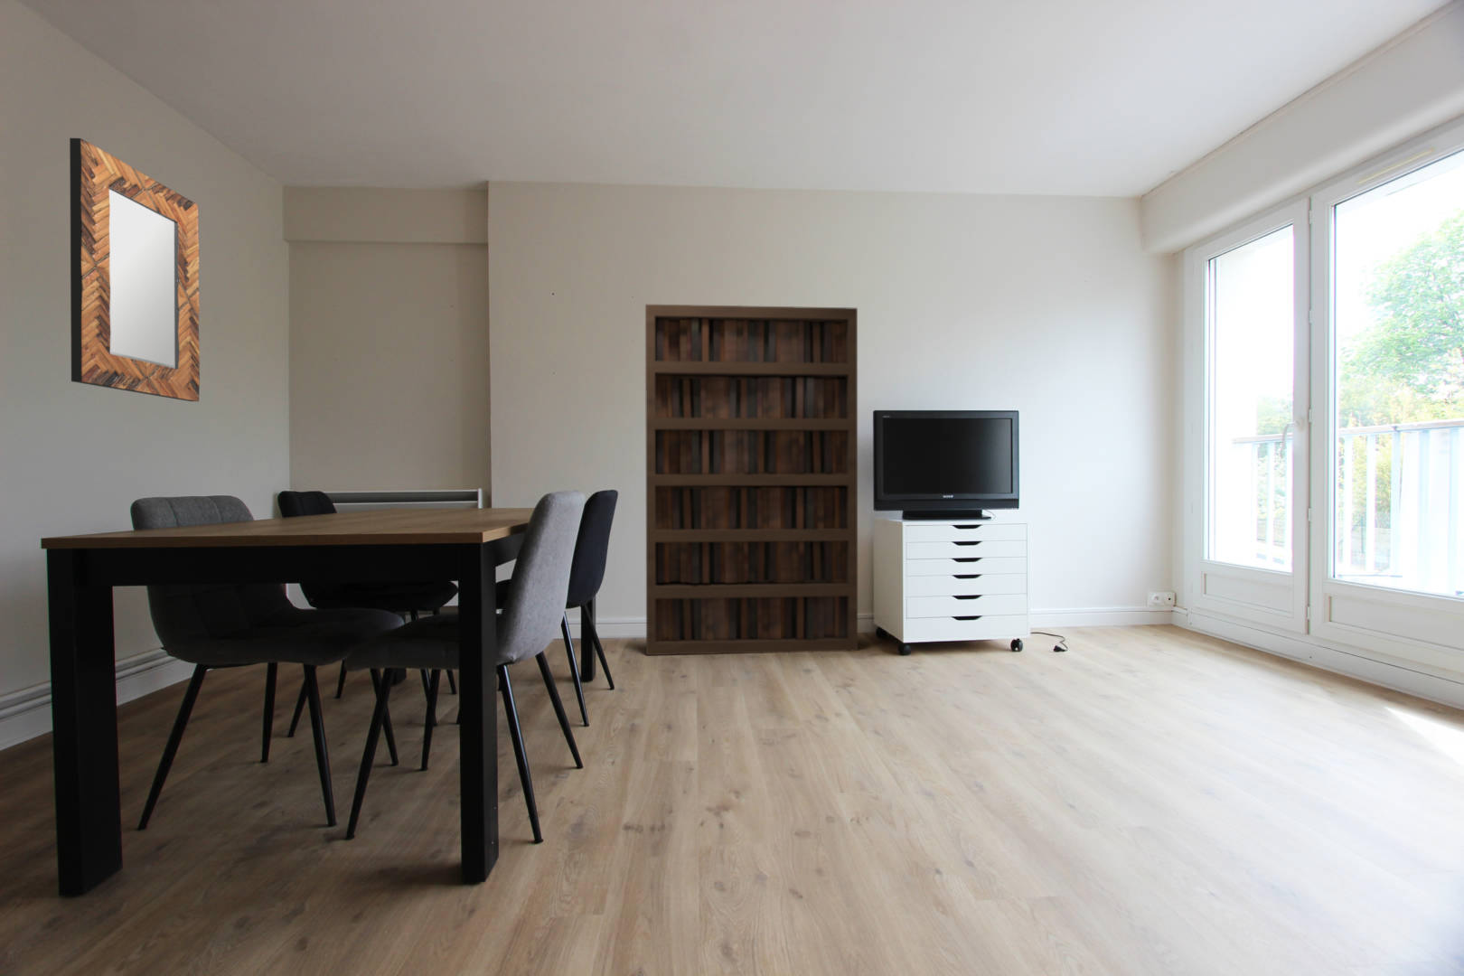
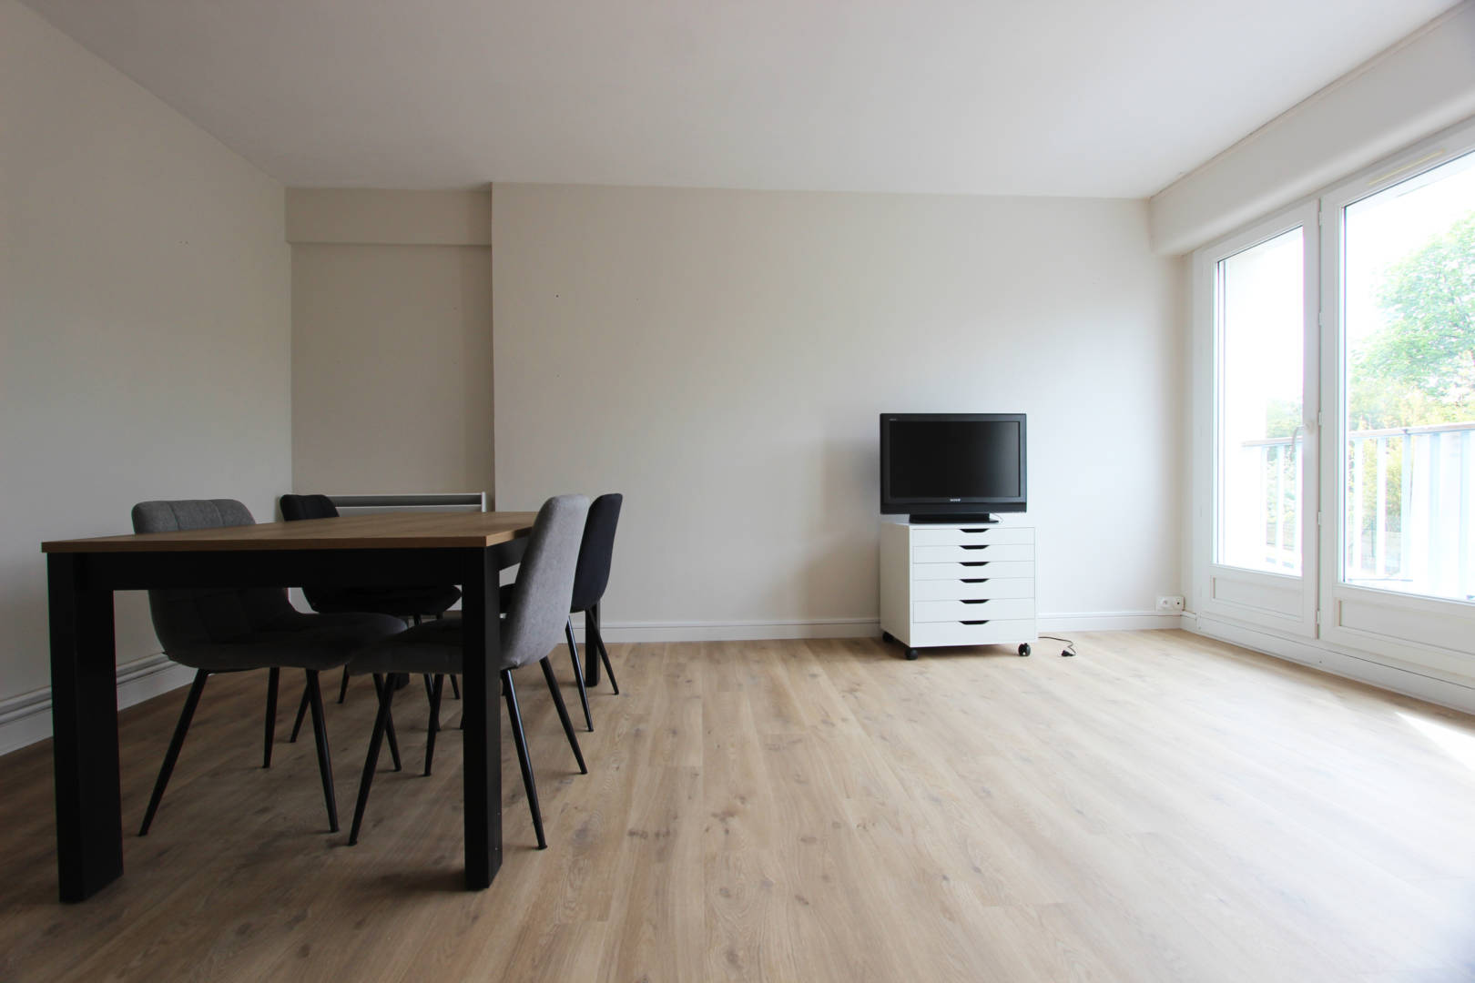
- home mirror [69,137,200,402]
- bookcase [645,304,858,656]
